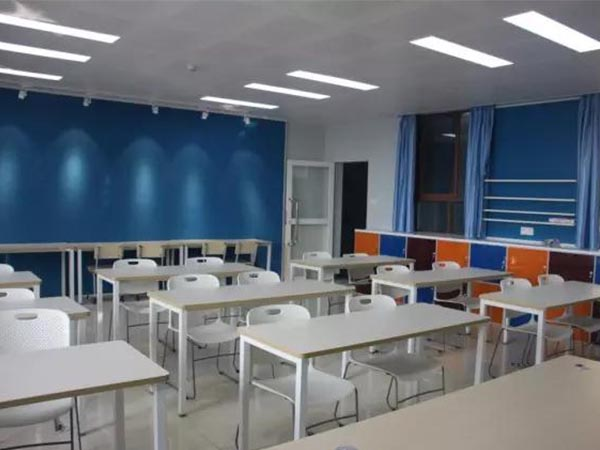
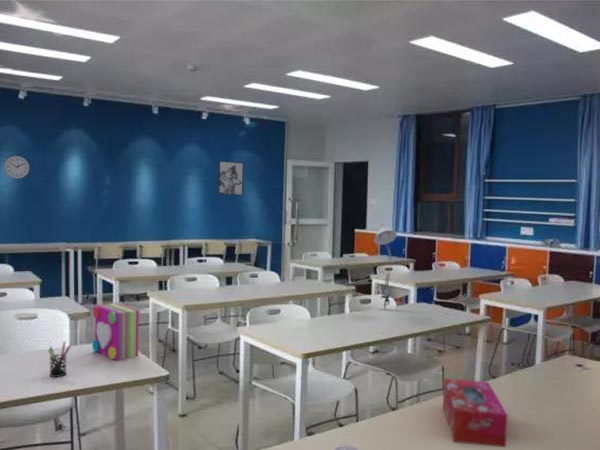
+ tissue box [442,377,508,448]
+ desk lamp [373,220,398,309]
+ notebook [91,302,140,362]
+ wall art [217,160,244,196]
+ wall clock [3,155,30,180]
+ pen holder [47,341,72,378]
